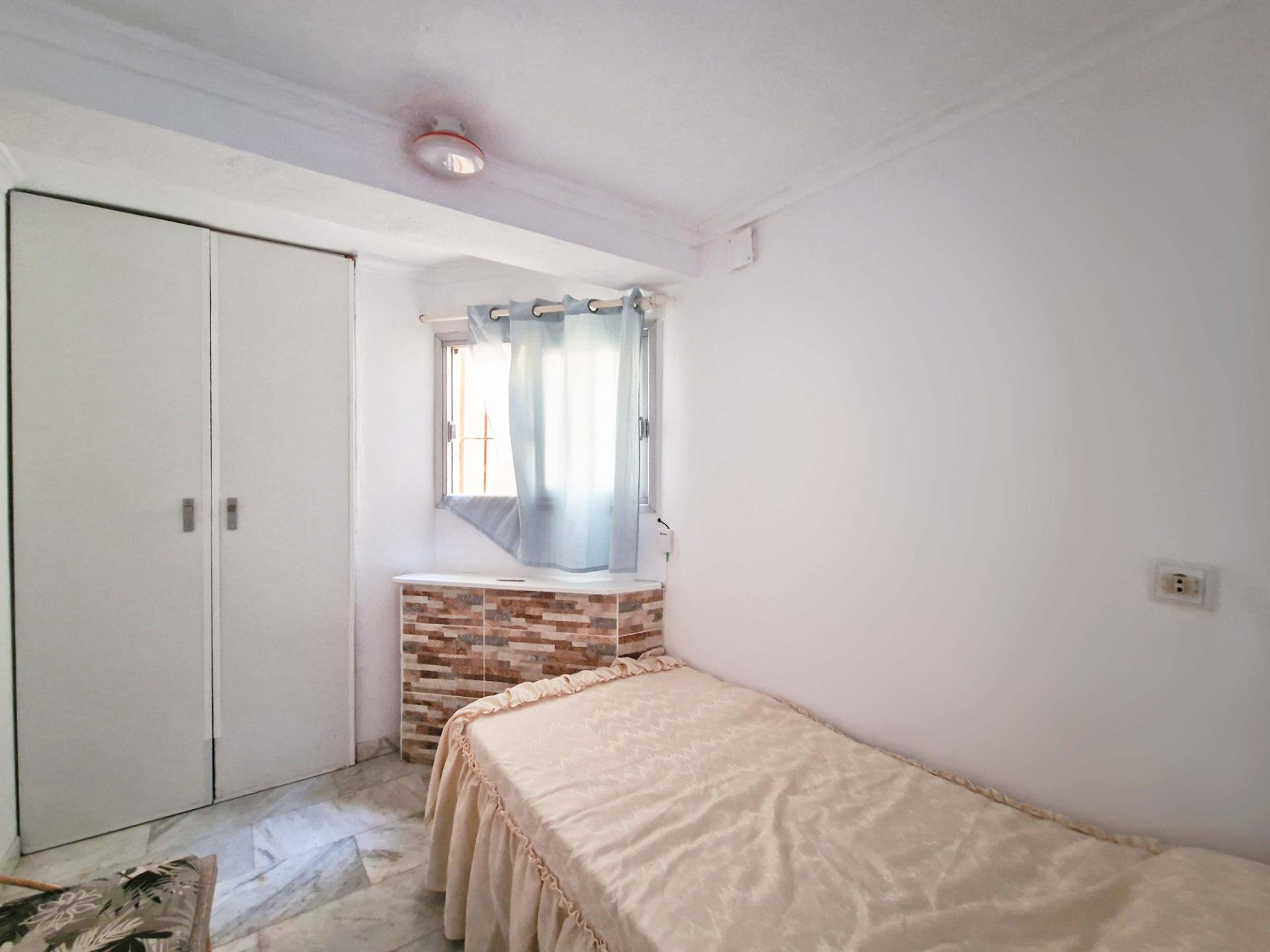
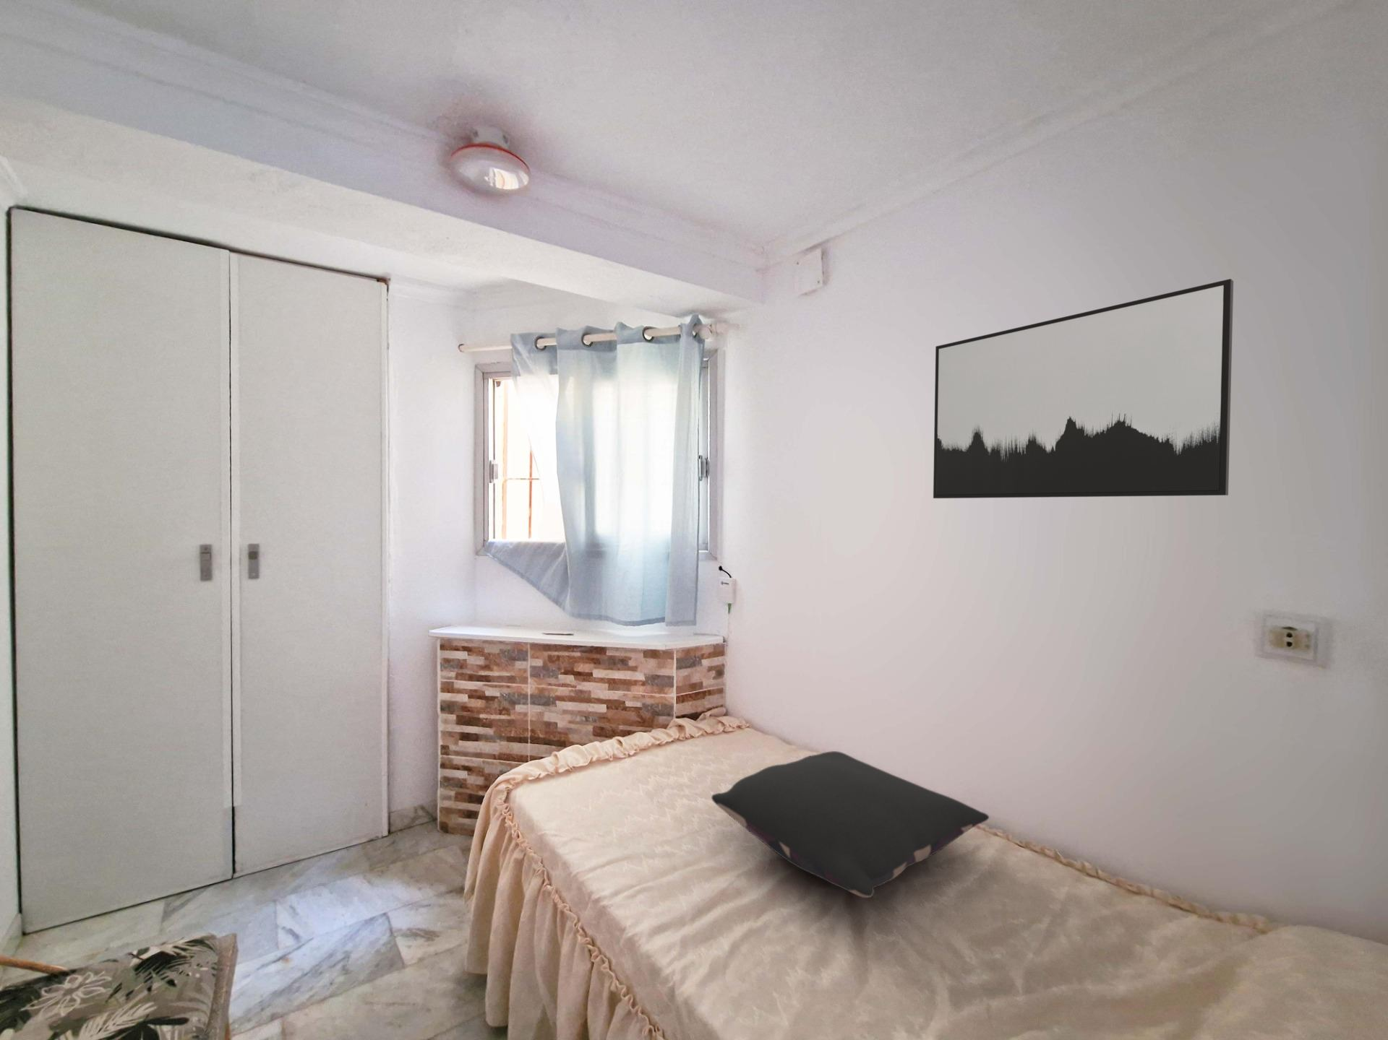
+ wall art [932,279,1234,499]
+ pillow [710,751,990,898]
